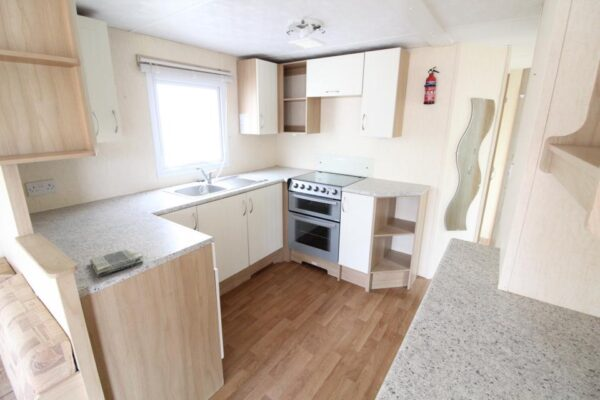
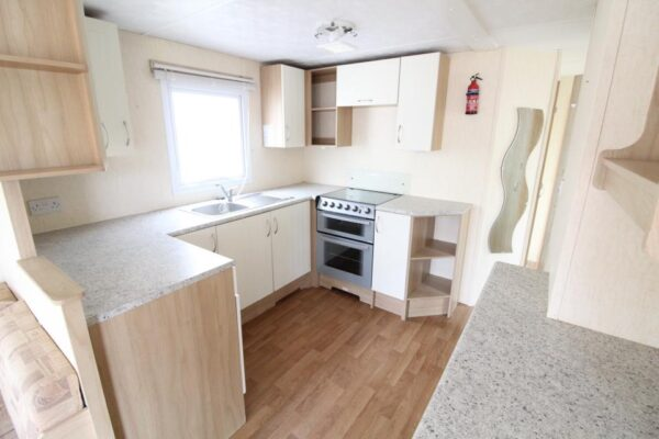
- dish towel [89,247,144,277]
